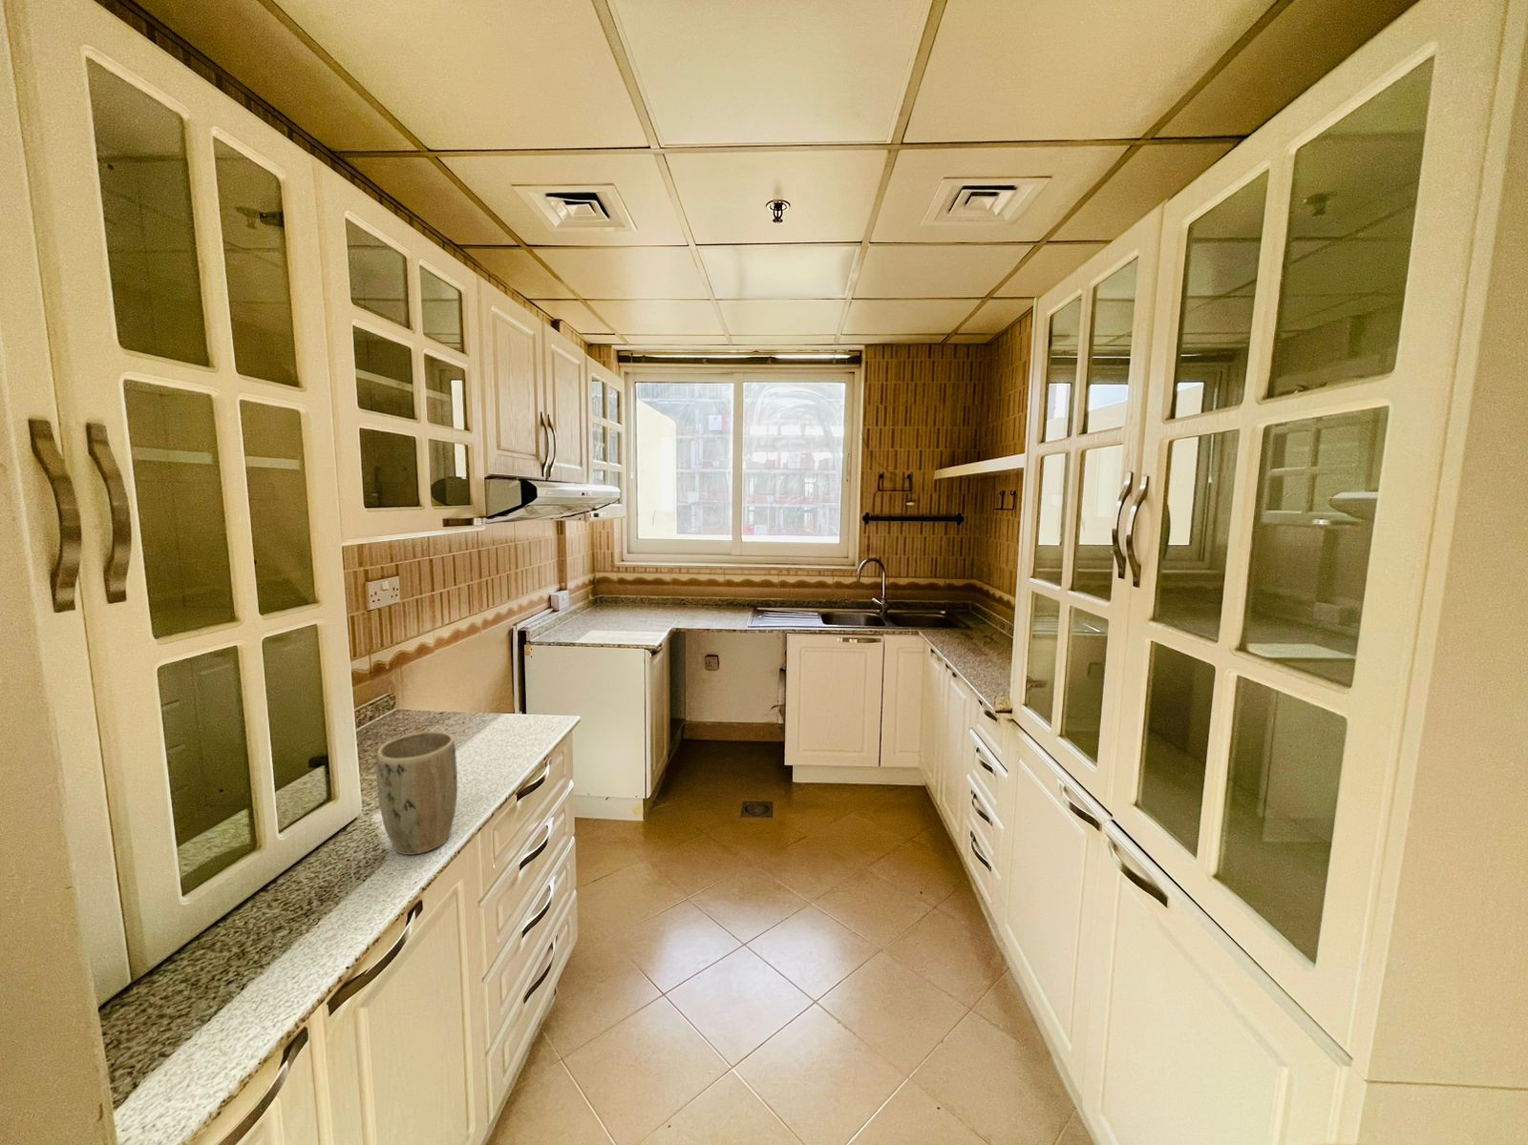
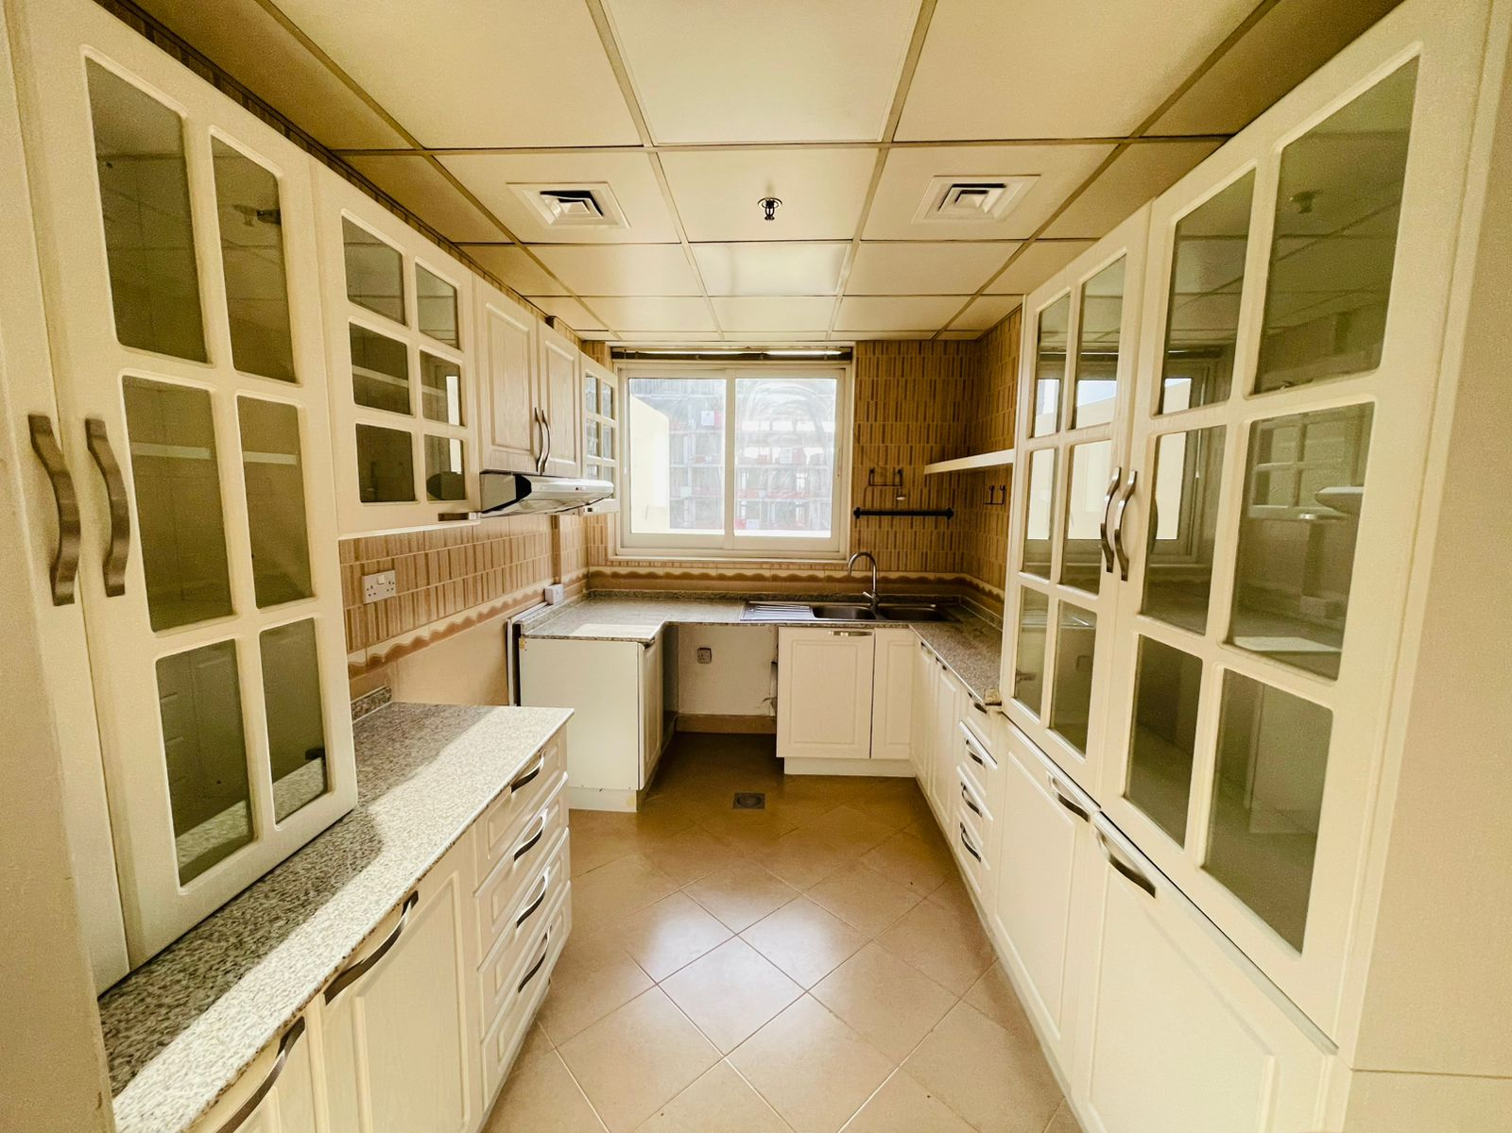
- plant pot [375,731,458,856]
